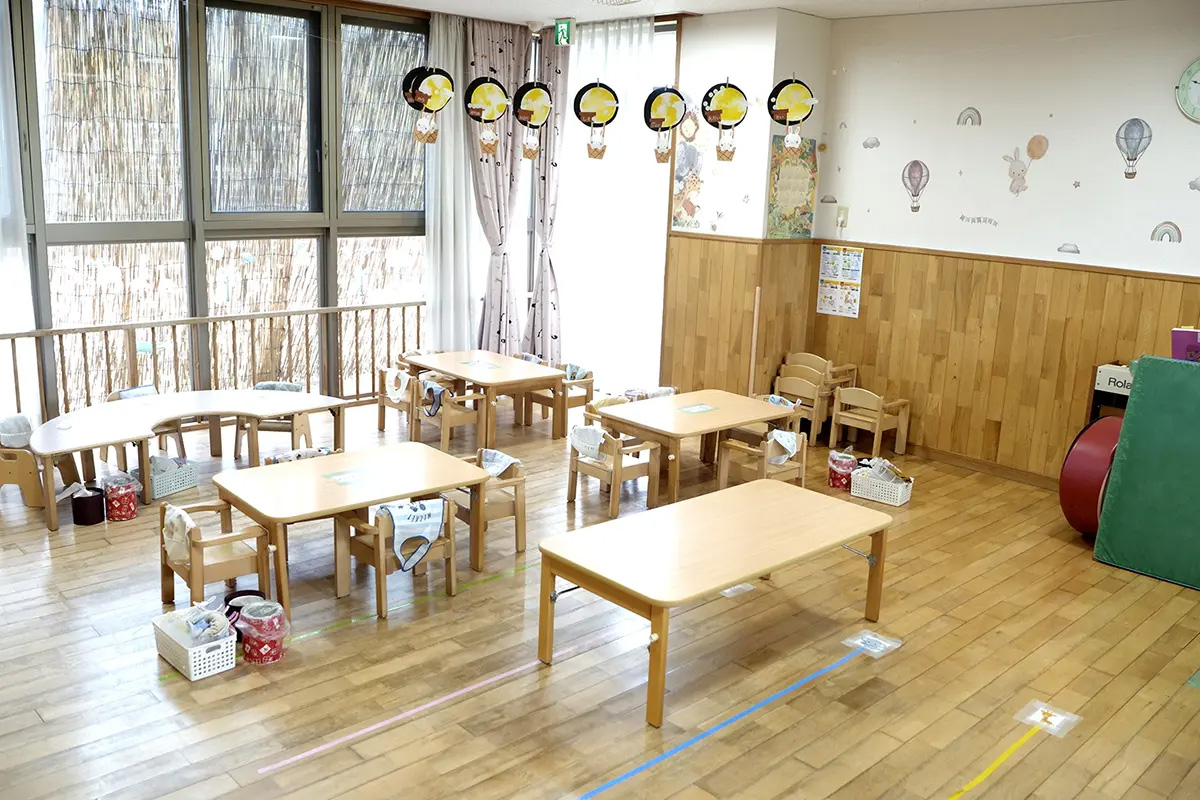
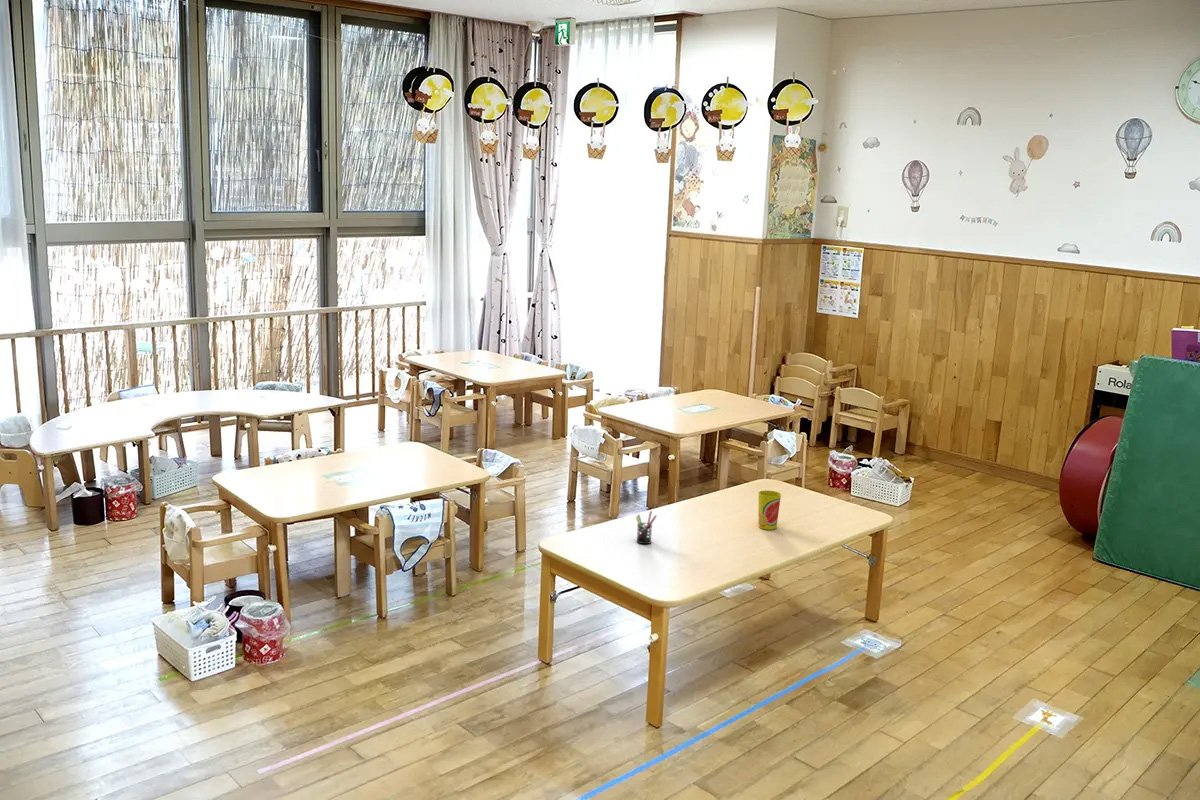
+ pen holder [635,510,658,545]
+ cup [758,489,782,531]
